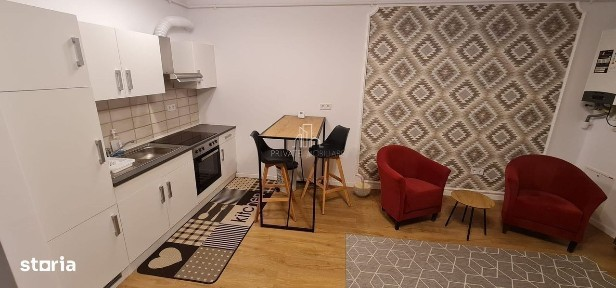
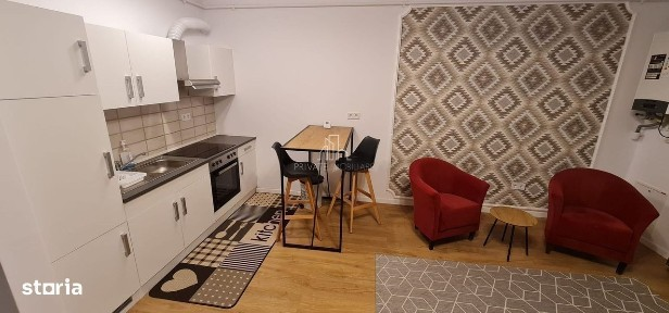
- basket [353,169,372,197]
